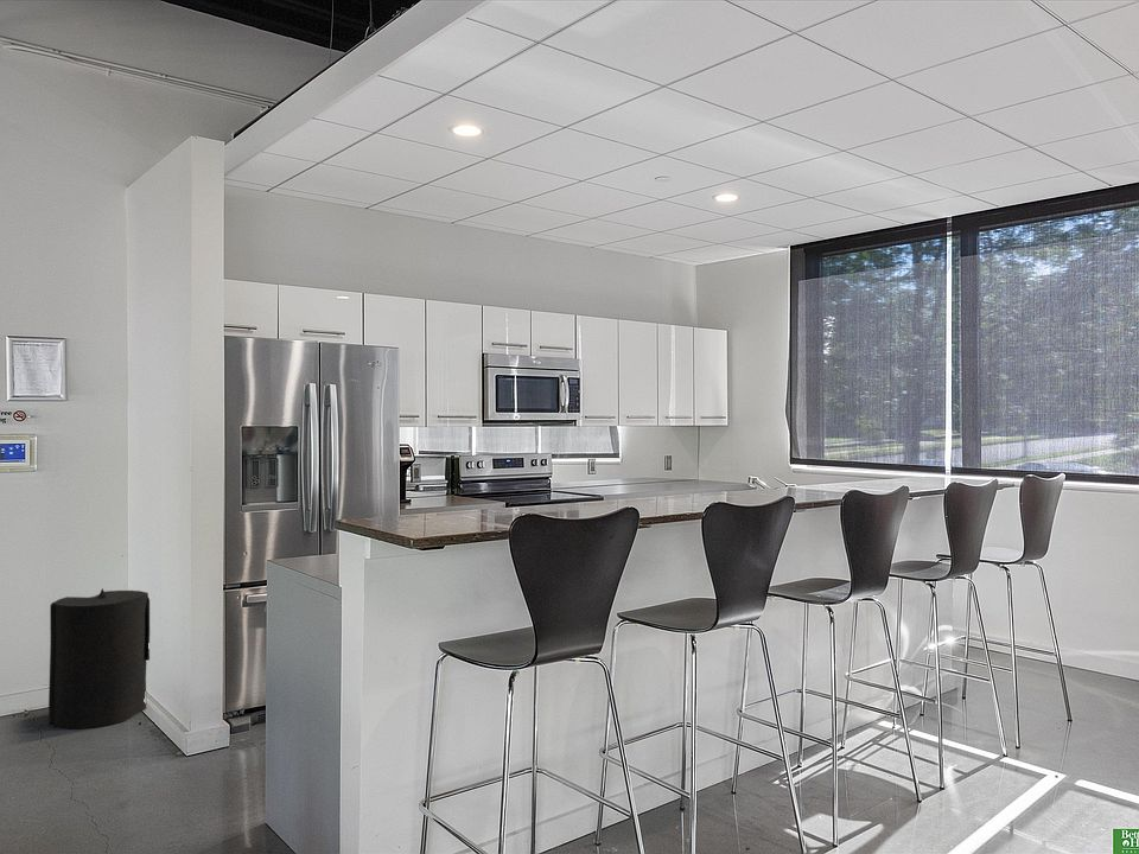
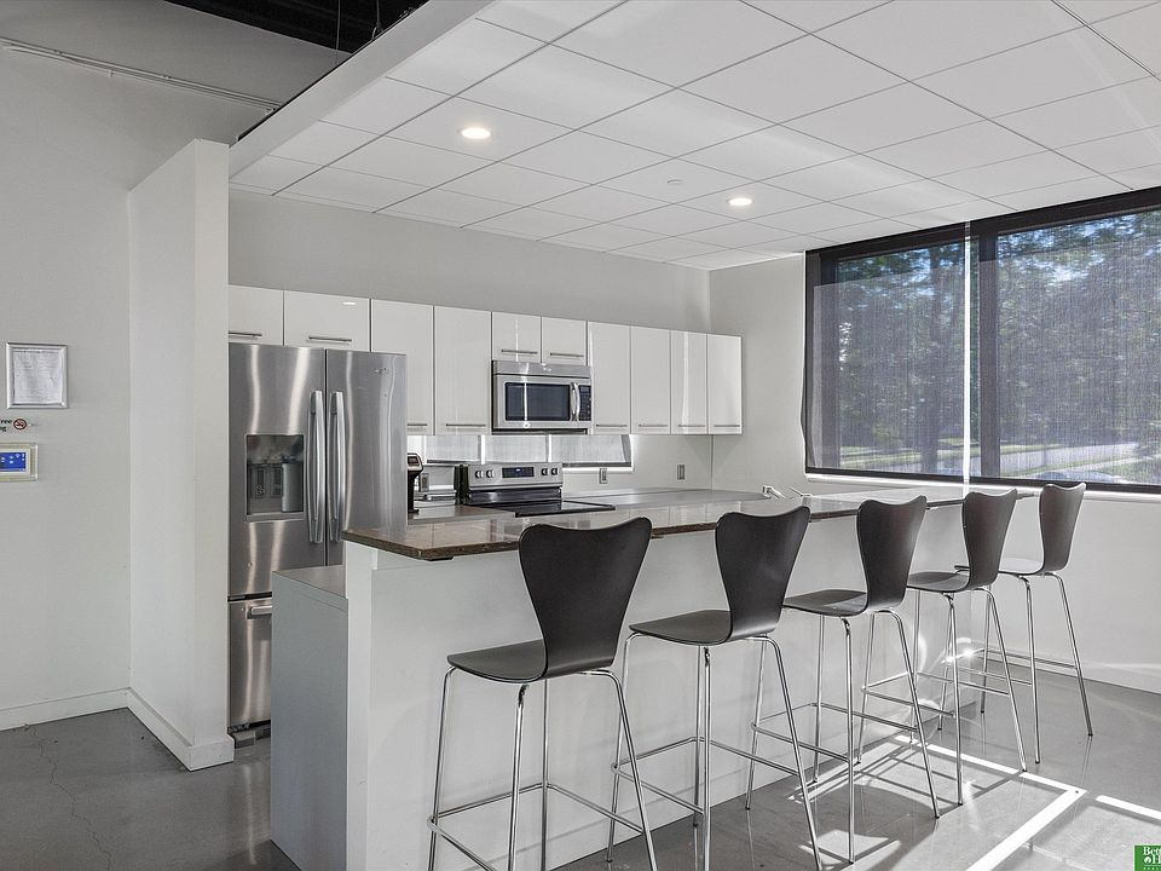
- trash can [47,587,151,729]
